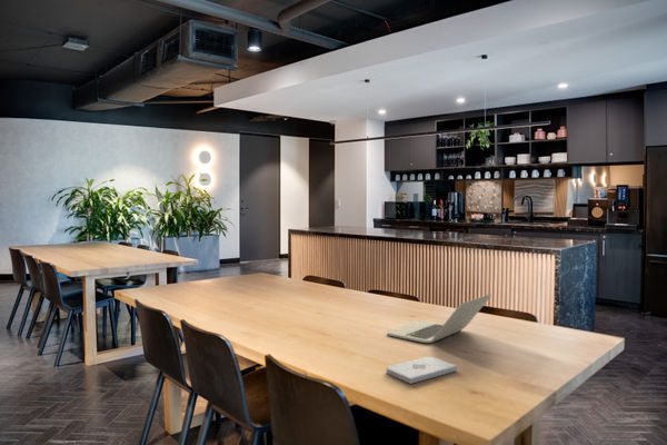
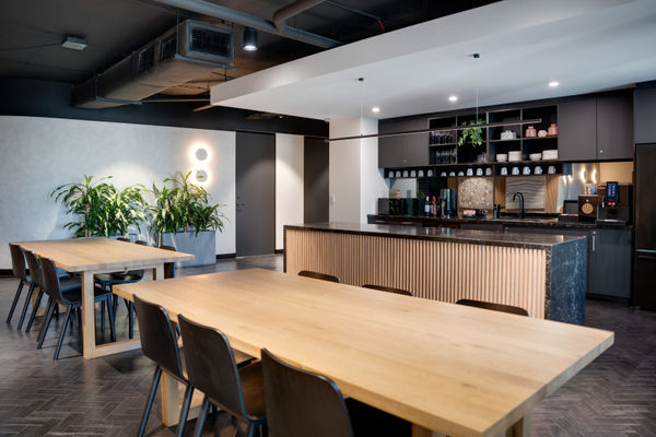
- laptop [386,293,492,344]
- notepad [385,356,458,385]
